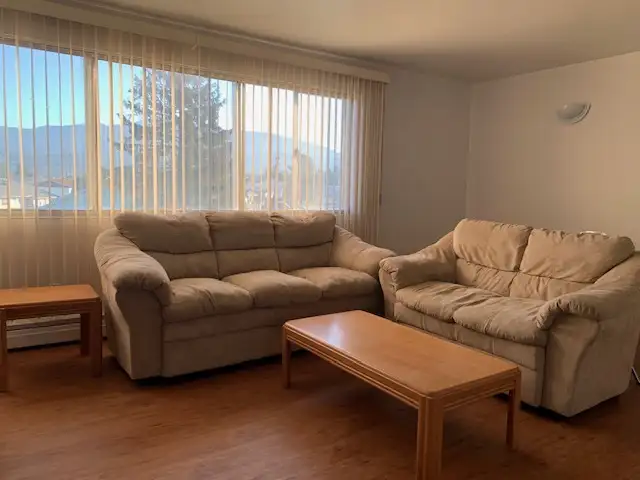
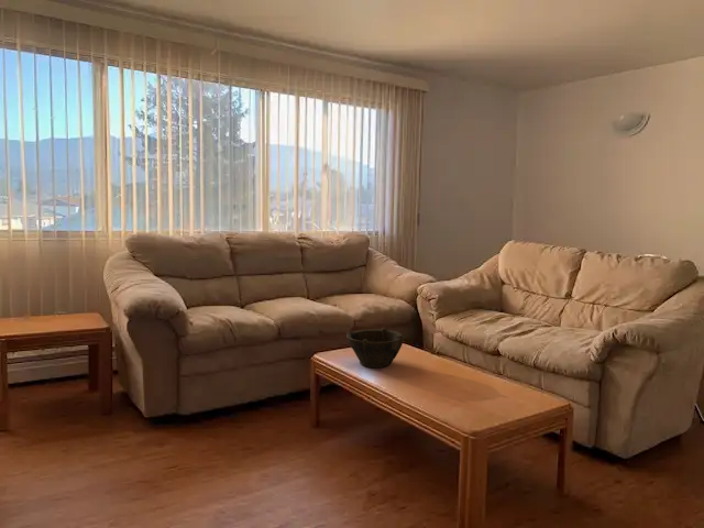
+ bowl [345,327,405,369]
